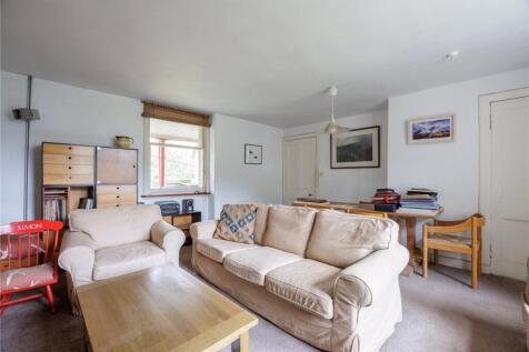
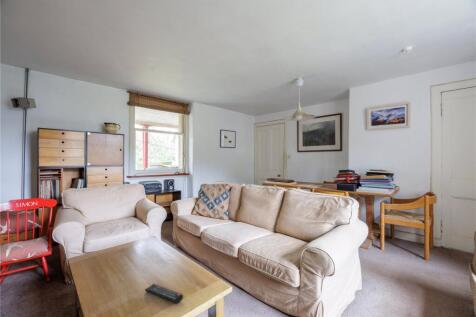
+ remote control [144,283,184,304]
